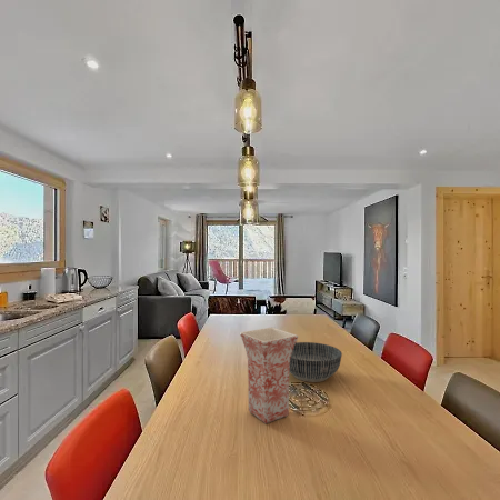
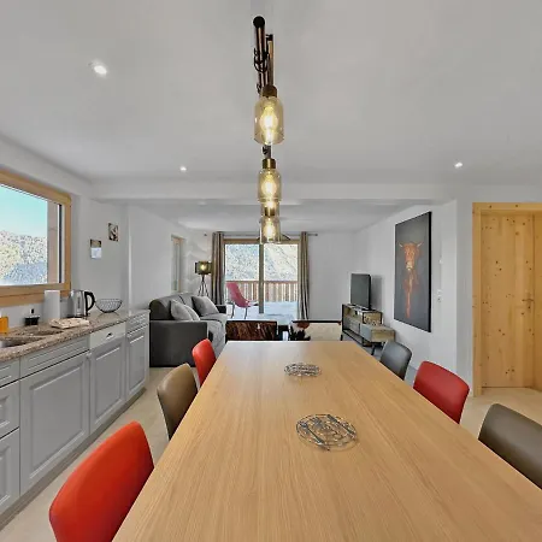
- bowl [289,341,343,383]
- vase [239,327,299,424]
